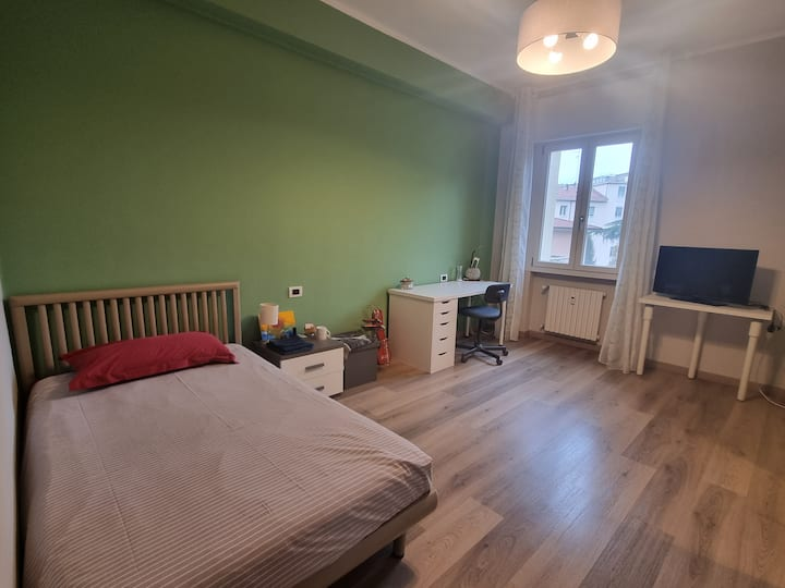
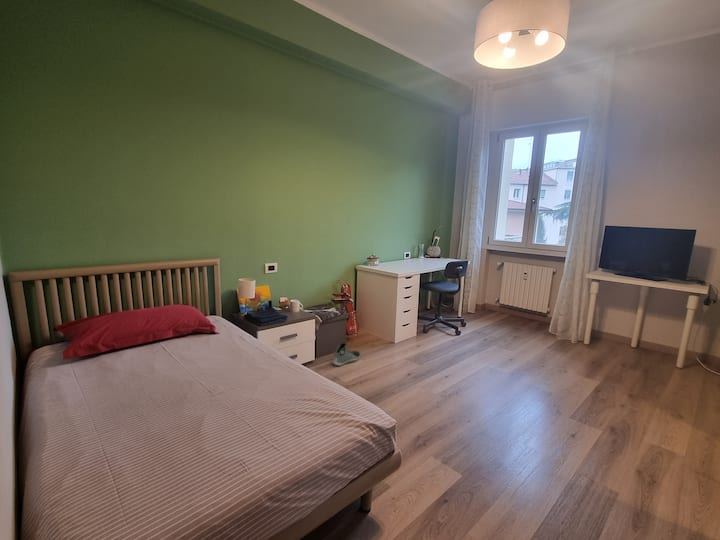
+ sneaker [332,342,361,367]
